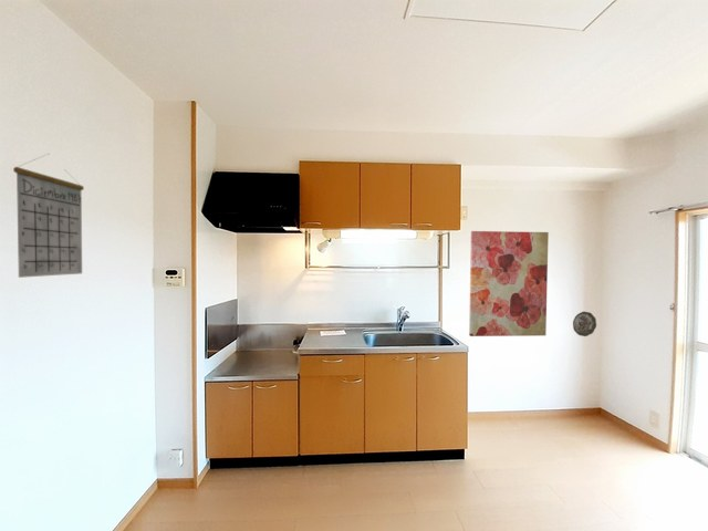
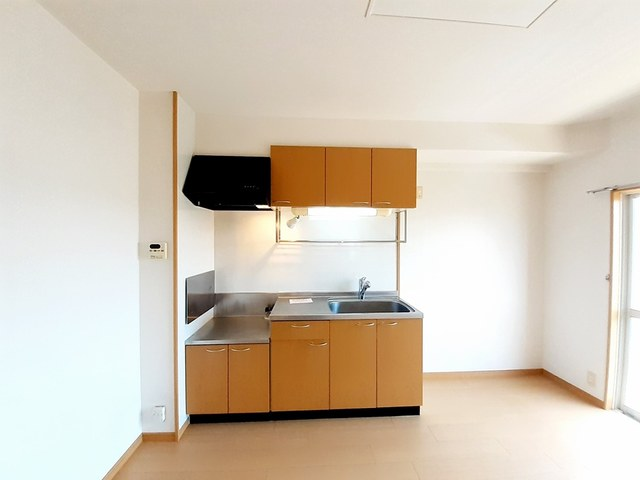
- decorative plate [572,311,597,337]
- wall art [468,230,550,337]
- calendar [12,153,85,279]
